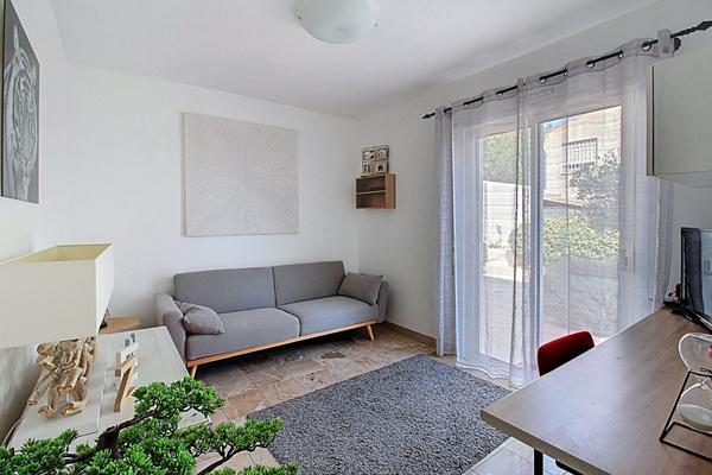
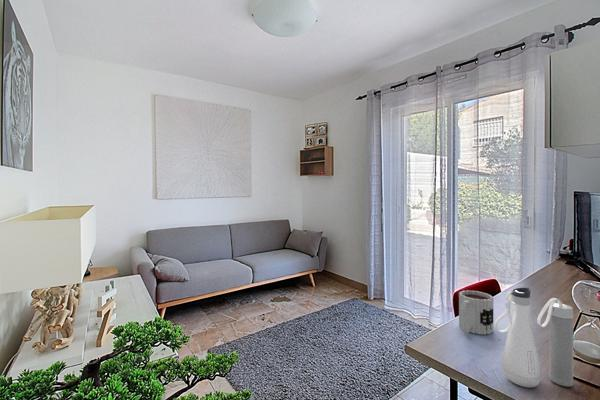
+ water bottle [493,287,574,388]
+ mug [458,289,494,336]
